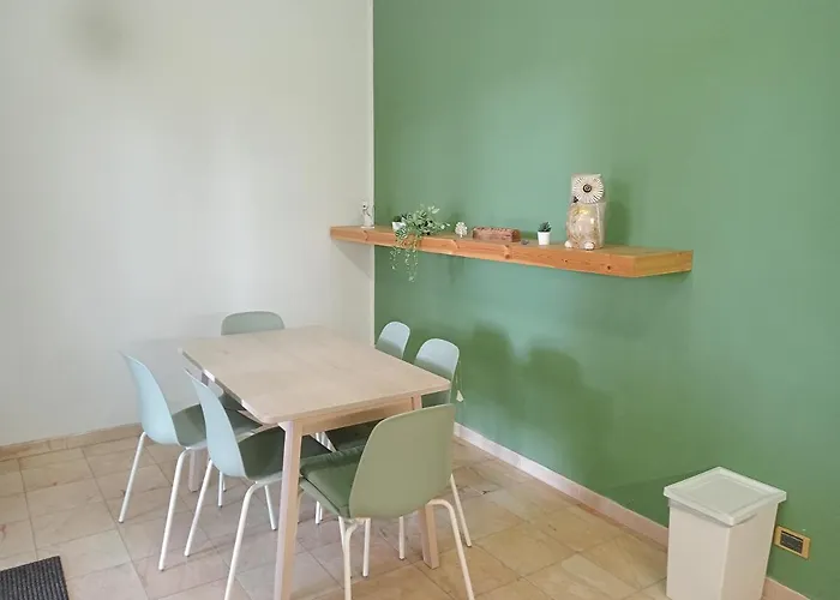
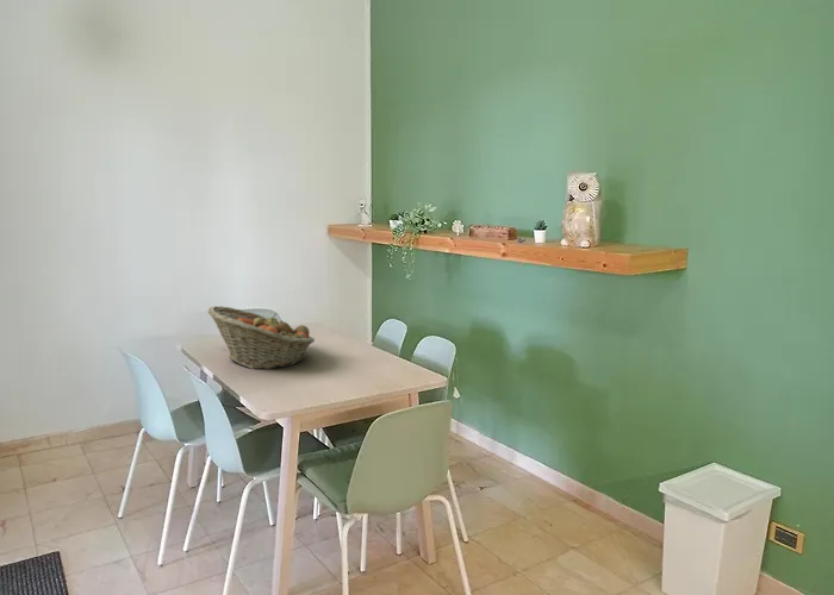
+ fruit basket [206,305,316,370]
